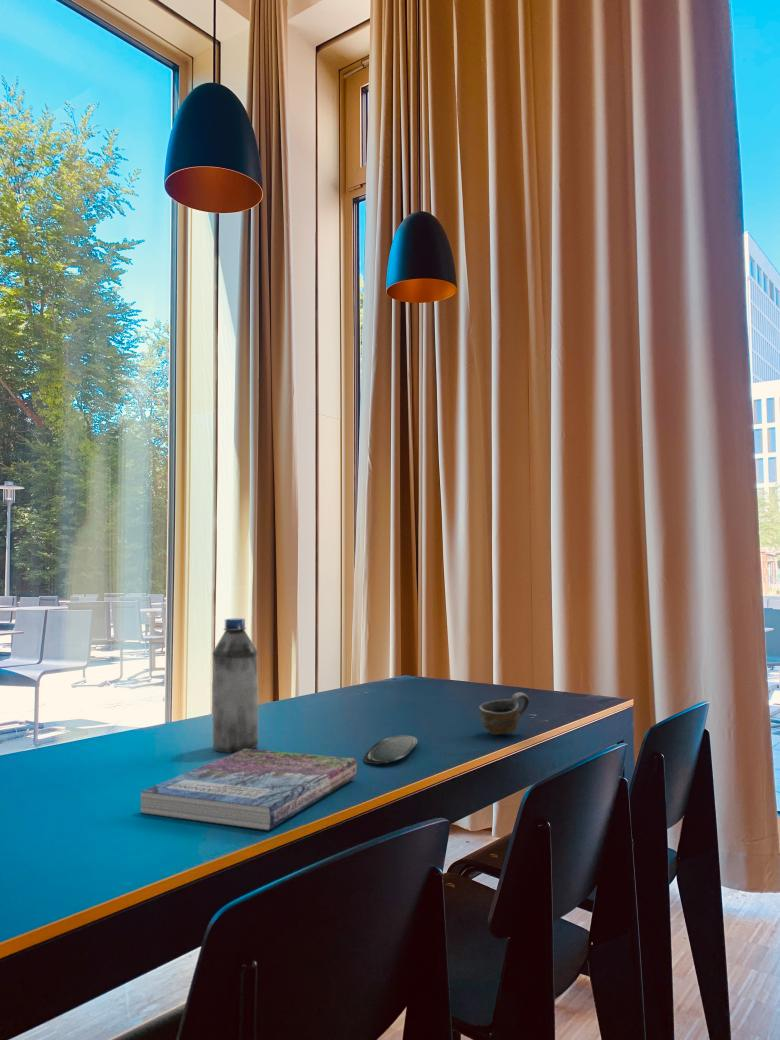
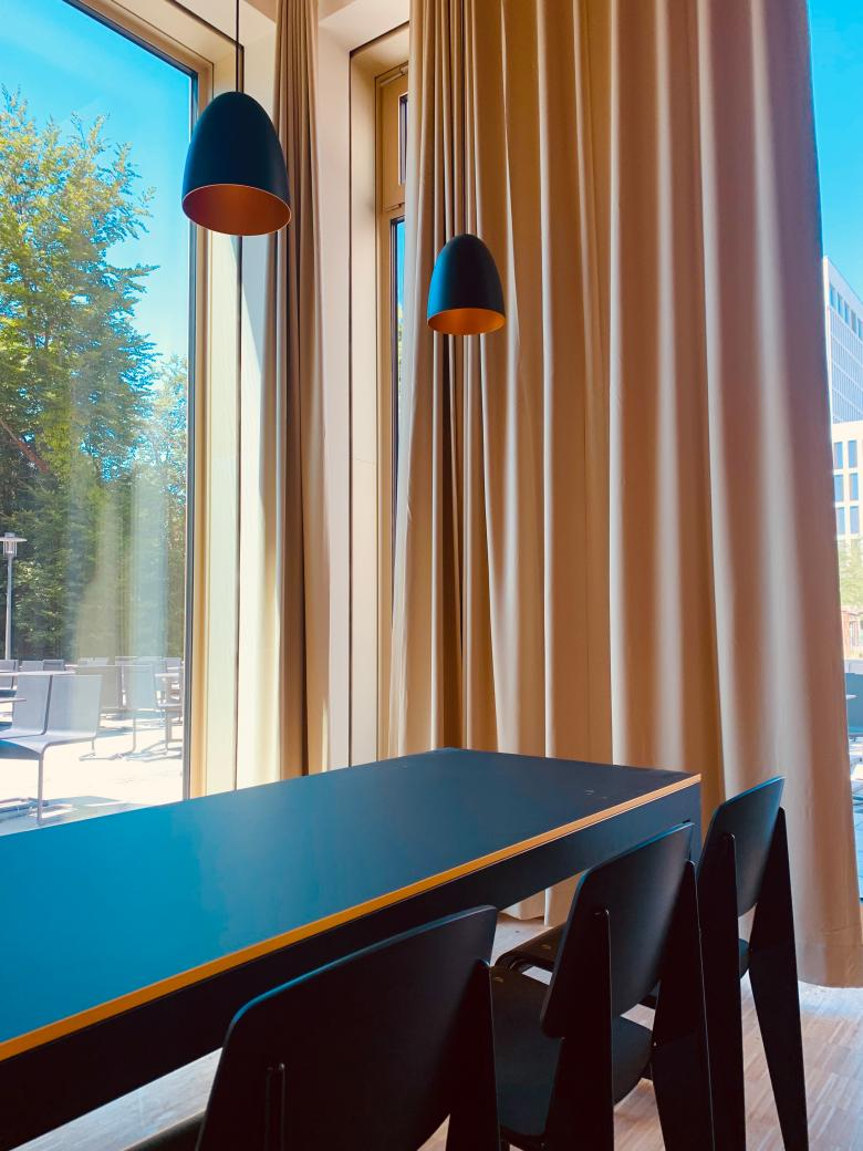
- oval tray [362,734,419,765]
- cup [478,691,530,736]
- book [140,749,358,832]
- water bottle [211,617,259,753]
